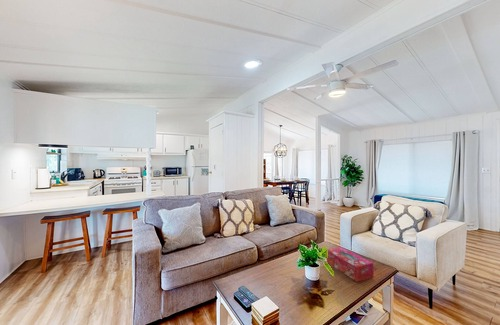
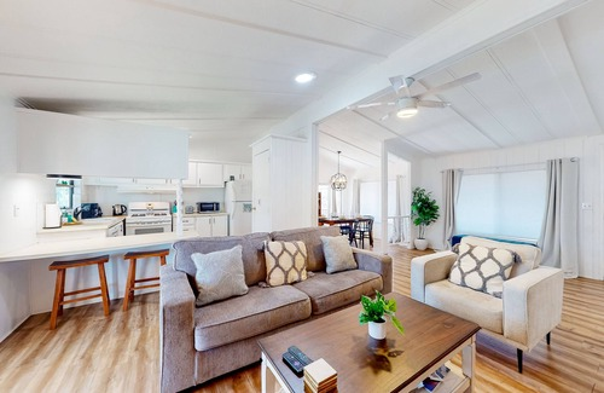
- tissue box [326,246,375,283]
